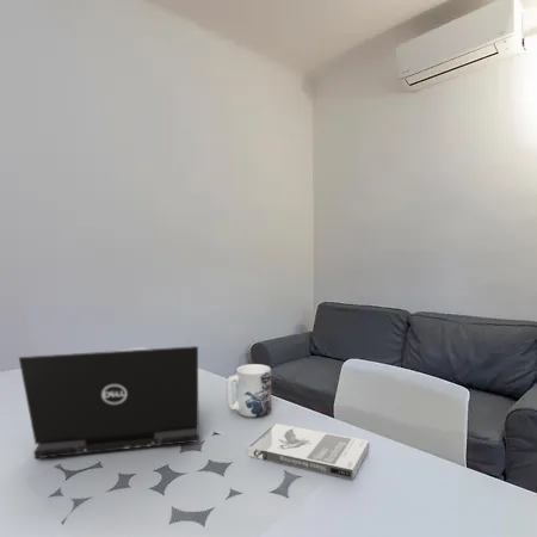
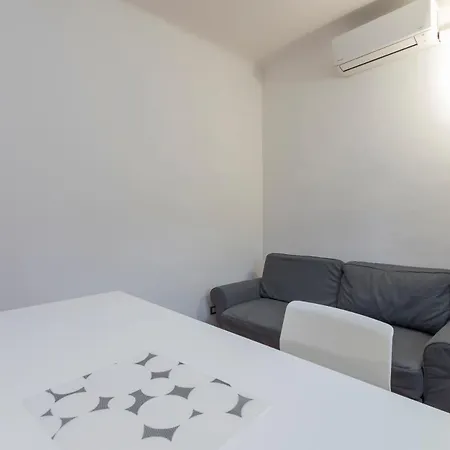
- laptop [18,345,200,459]
- book [247,422,370,481]
- mug [226,363,272,419]
